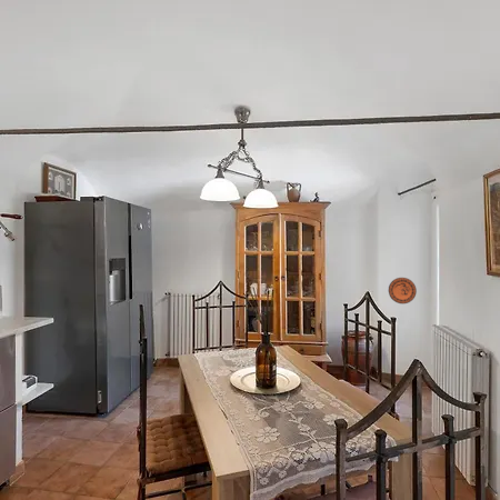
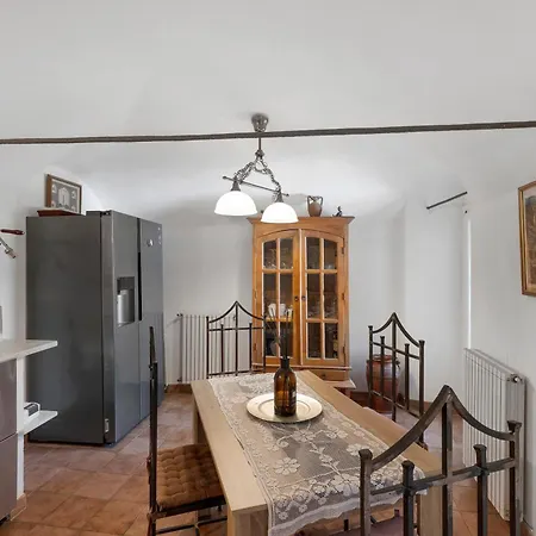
- decorative plate [388,277,418,304]
